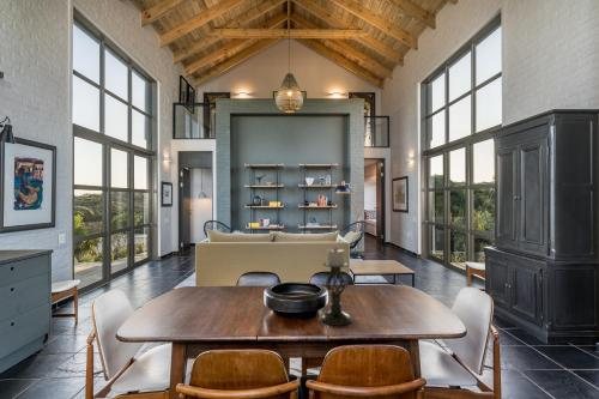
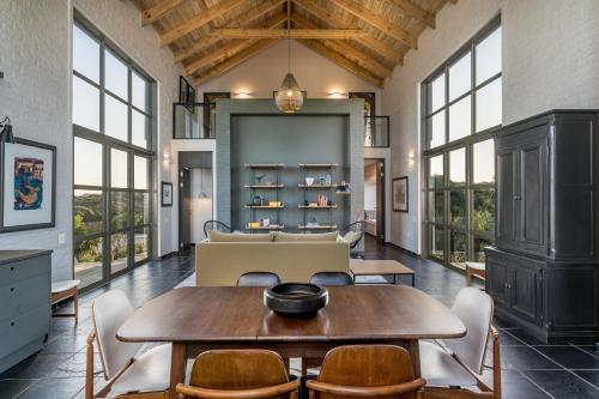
- candle holder [320,247,353,327]
